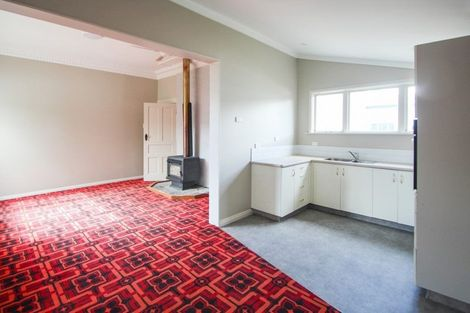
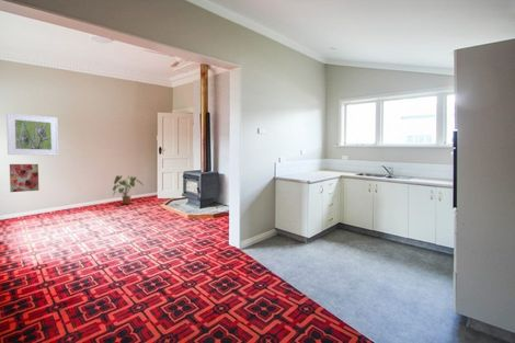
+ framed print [5,112,59,157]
+ wall art [9,163,39,193]
+ house plant [111,174,144,205]
